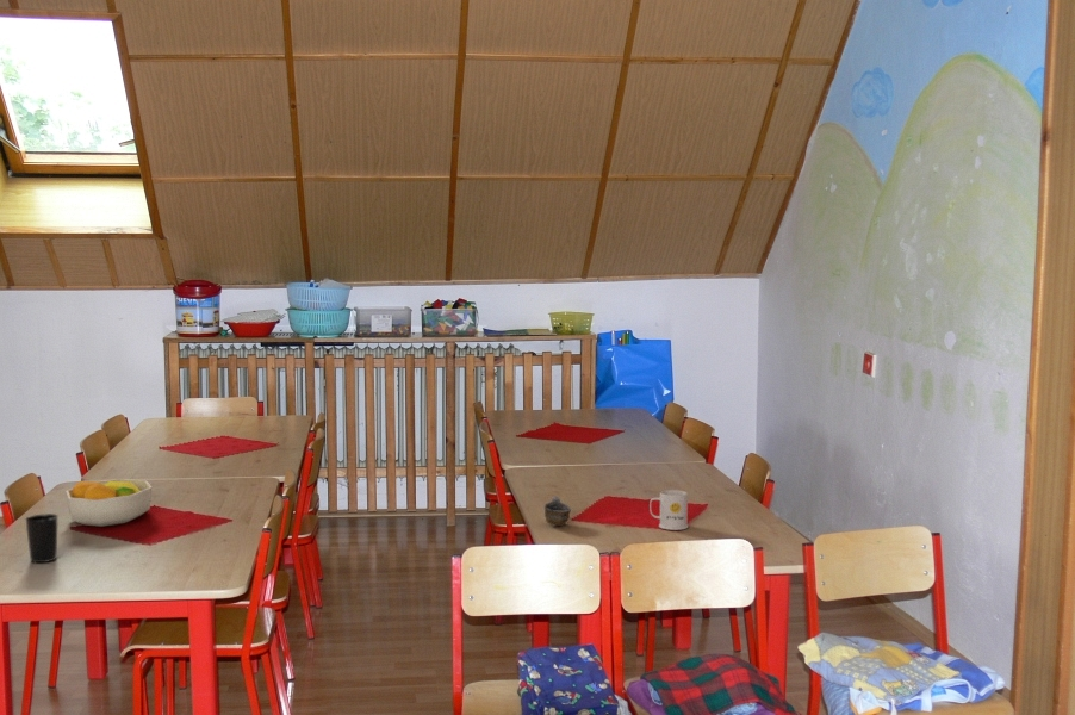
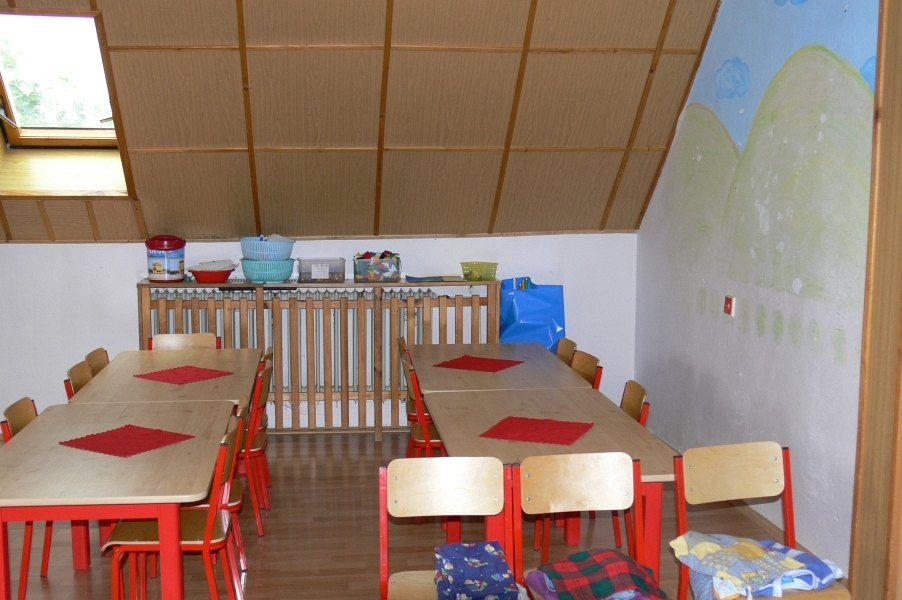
- cup [24,512,58,564]
- fruit bowl [64,478,153,528]
- mug [648,489,689,531]
- cup [543,495,572,527]
